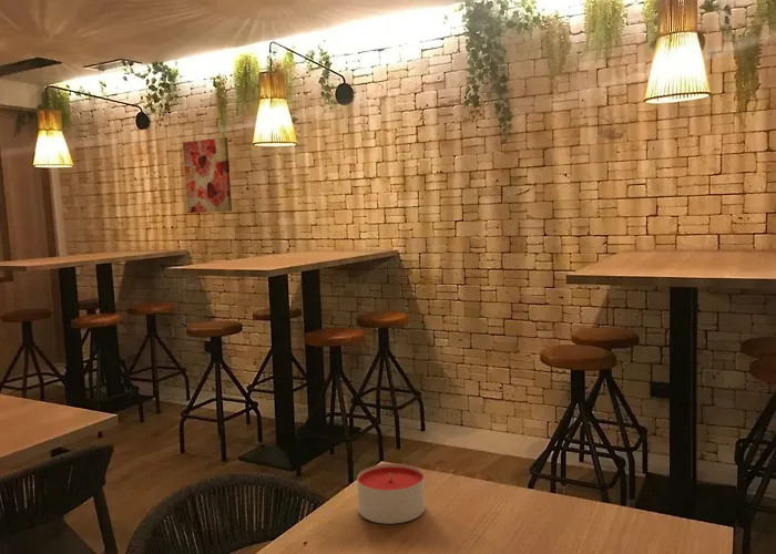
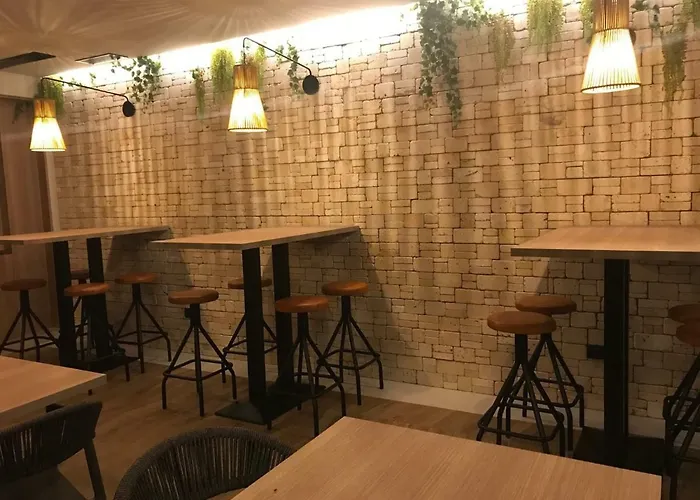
- wall art [182,136,233,214]
- candle [356,462,427,525]
